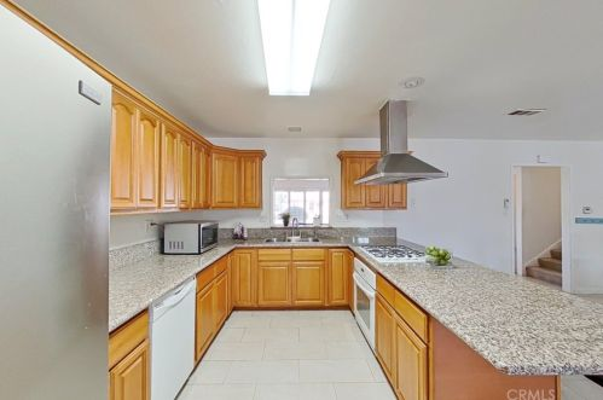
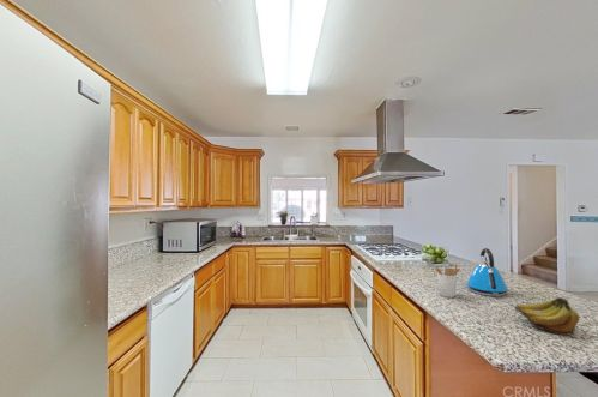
+ utensil holder [434,263,461,299]
+ kettle [466,247,509,297]
+ fruit [514,296,581,337]
